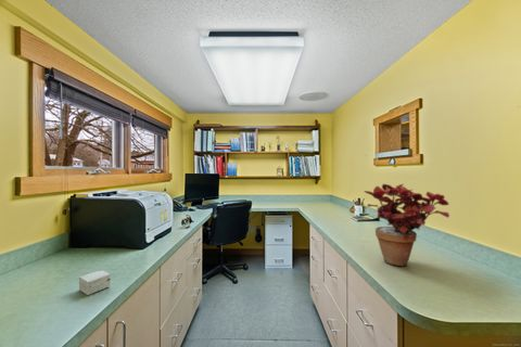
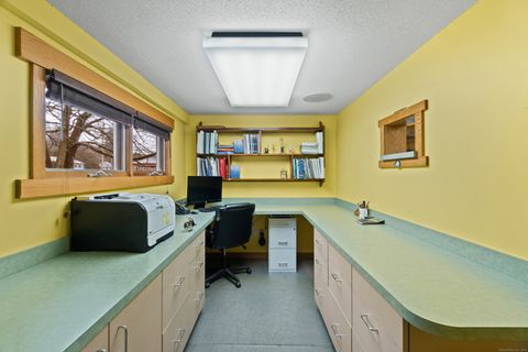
- small box [78,269,112,296]
- potted plant [363,183,450,267]
